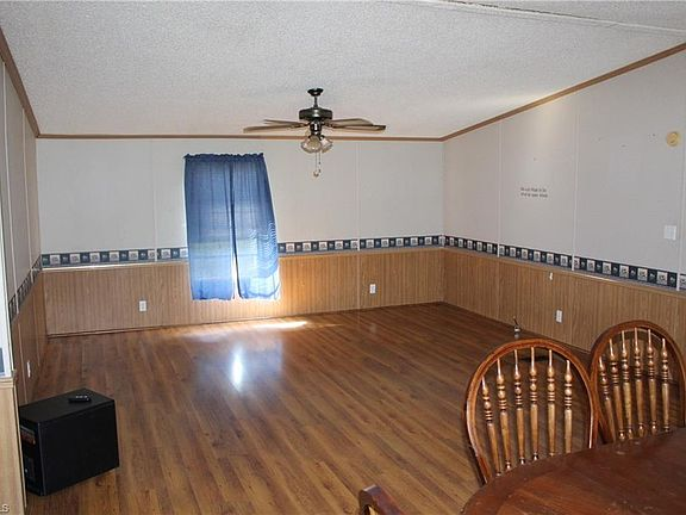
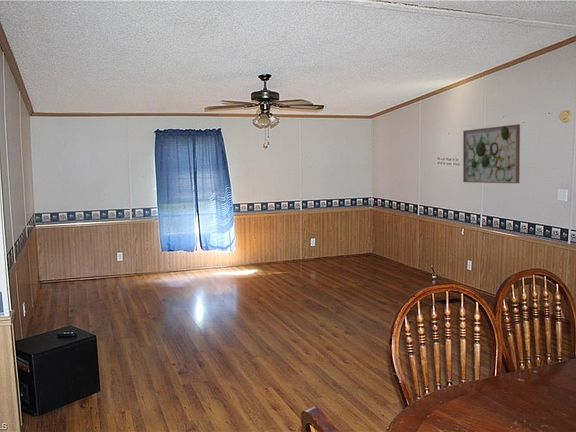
+ wall art [462,123,521,184]
